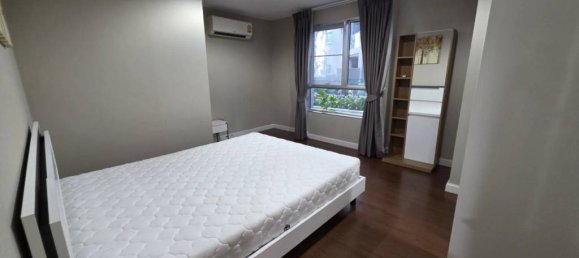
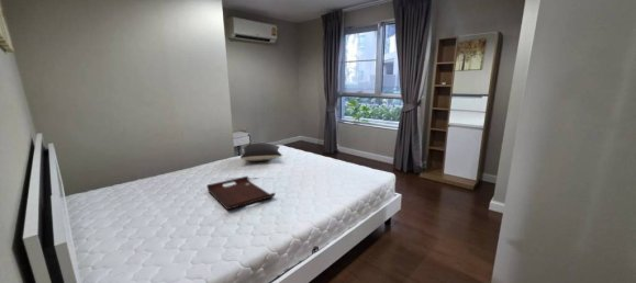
+ serving tray [205,176,276,211]
+ pillow [239,143,283,162]
